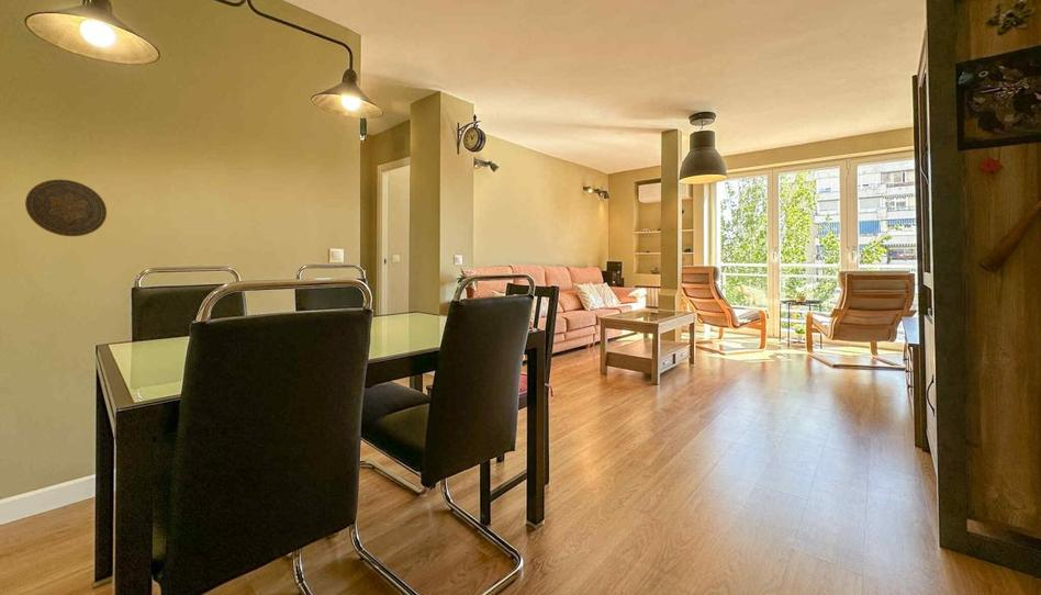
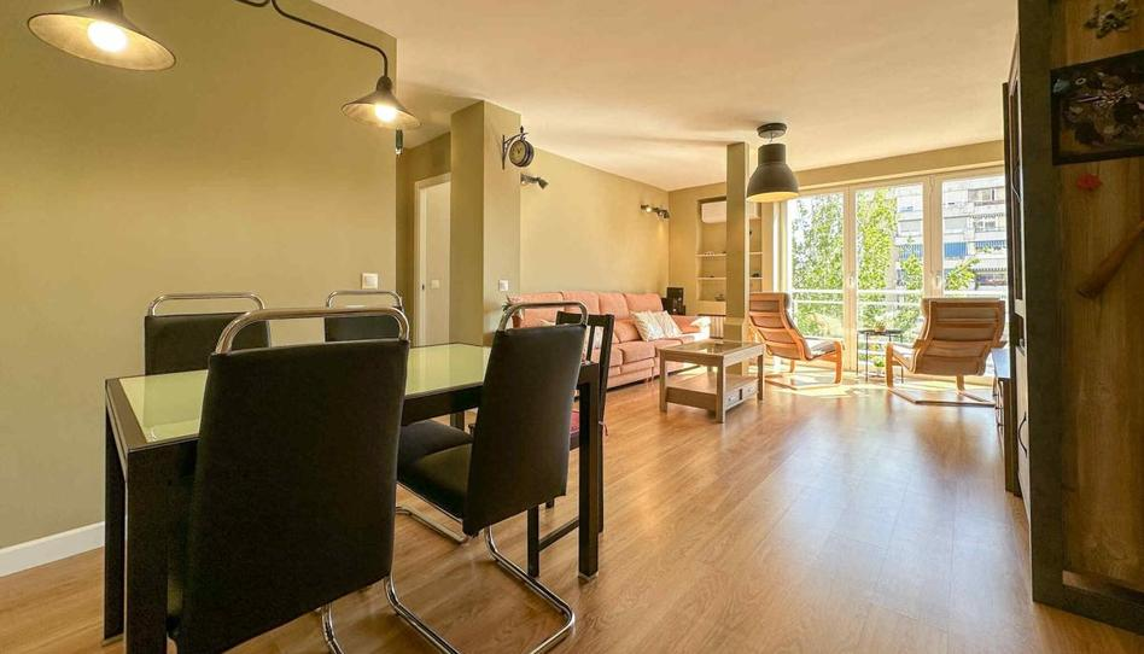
- decorative plate [24,179,108,237]
